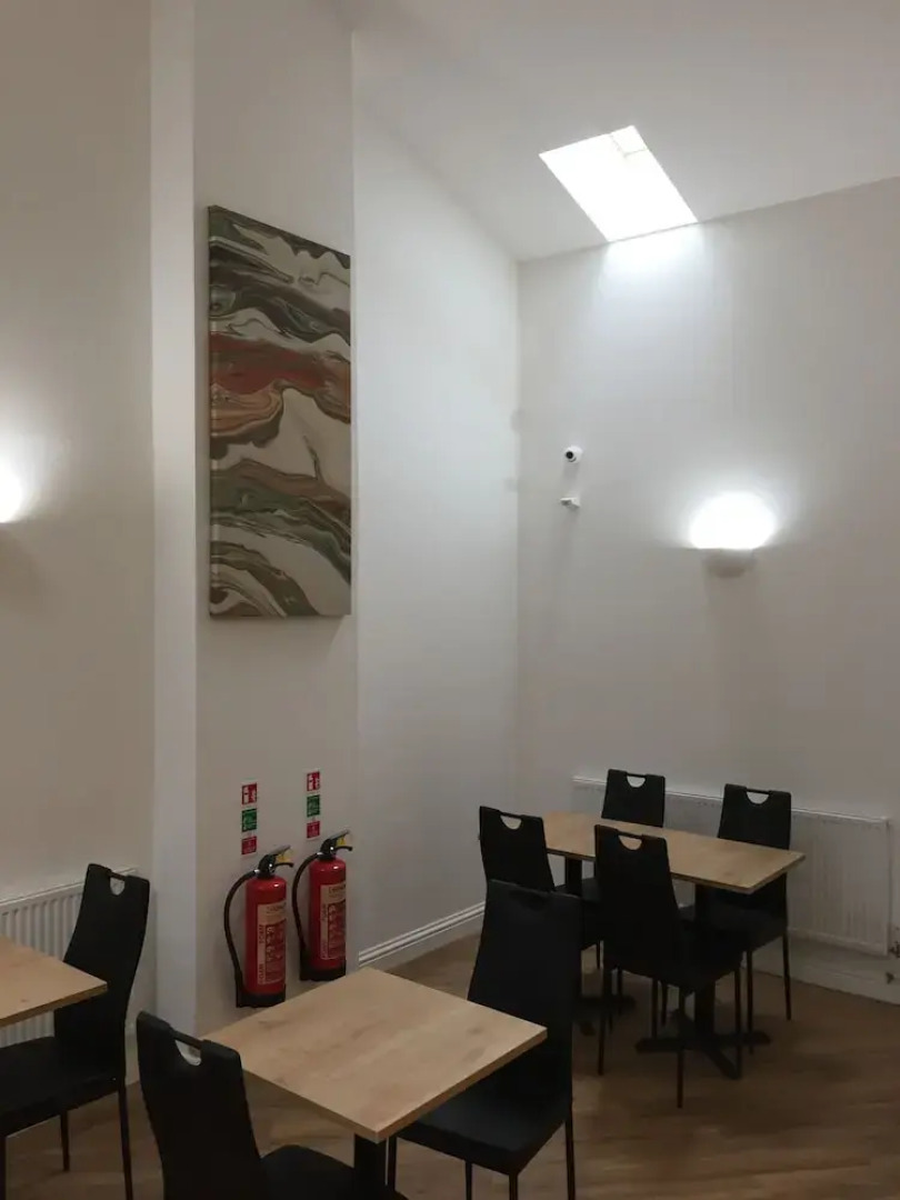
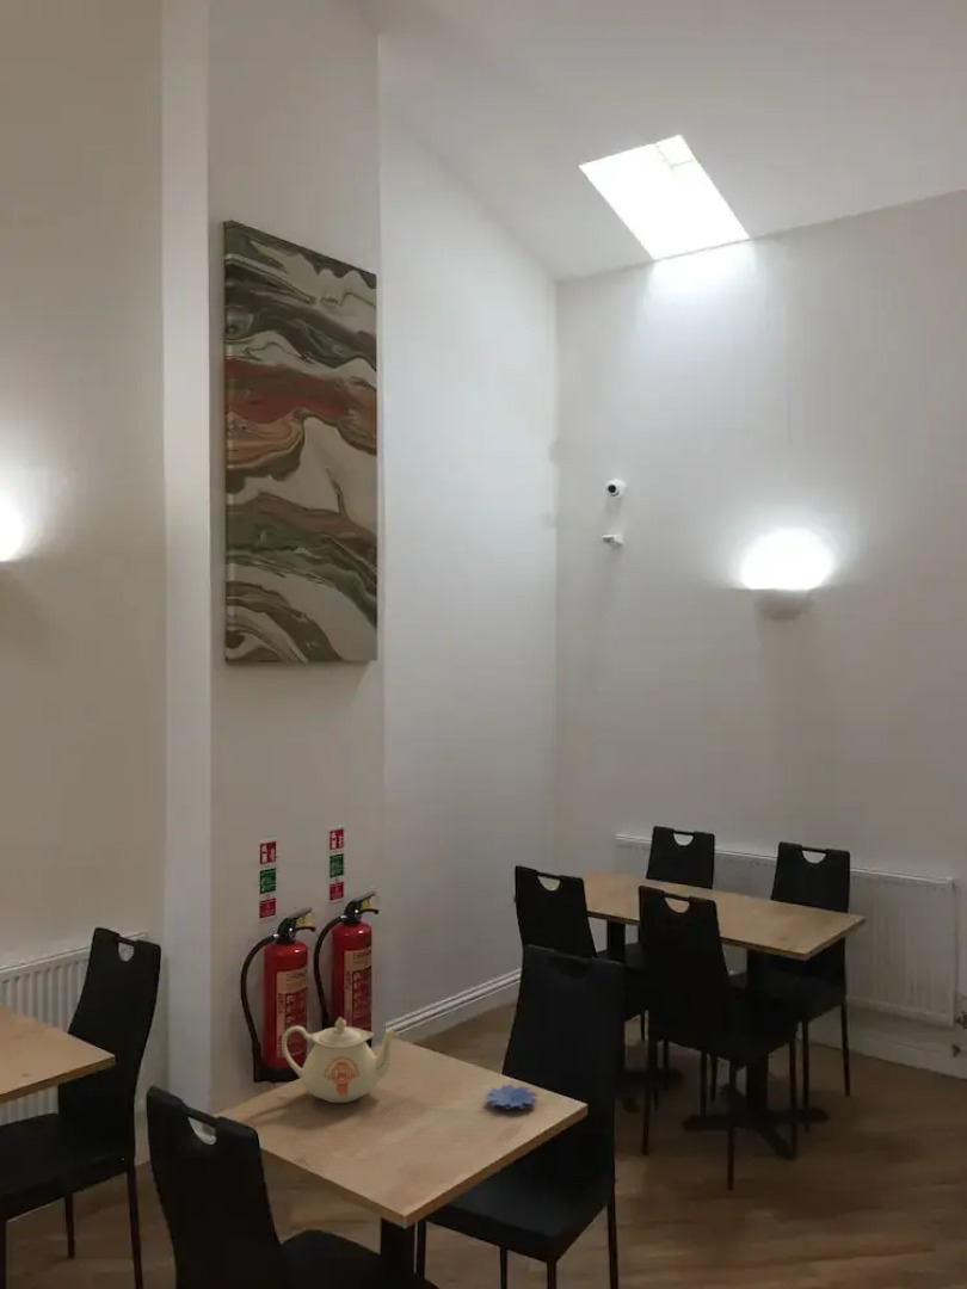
+ flower [483,1084,538,1110]
+ teapot [281,1016,400,1104]
